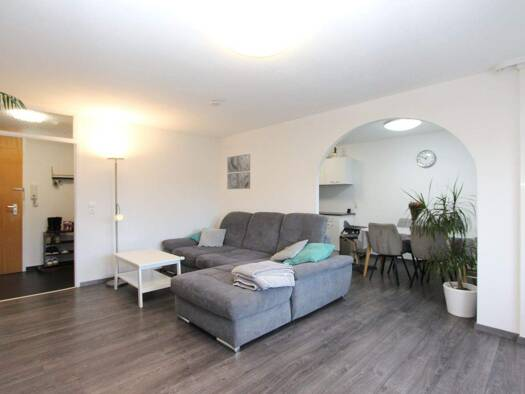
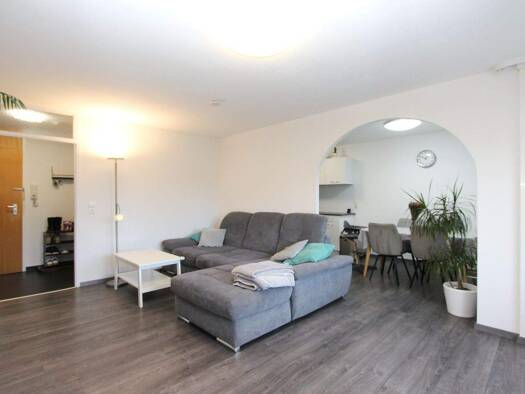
- wall art [226,153,251,190]
